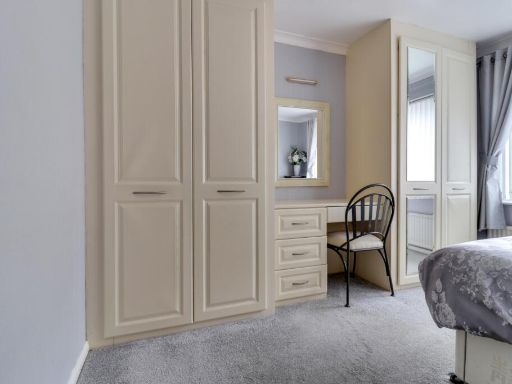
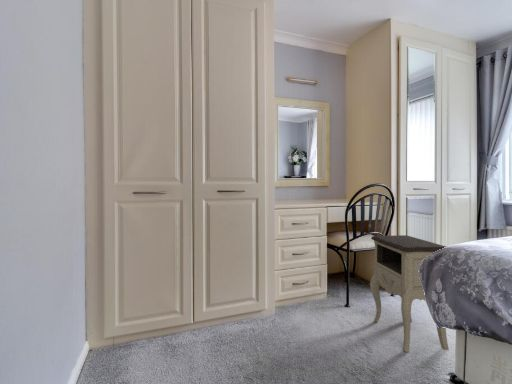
+ nightstand [369,234,450,353]
